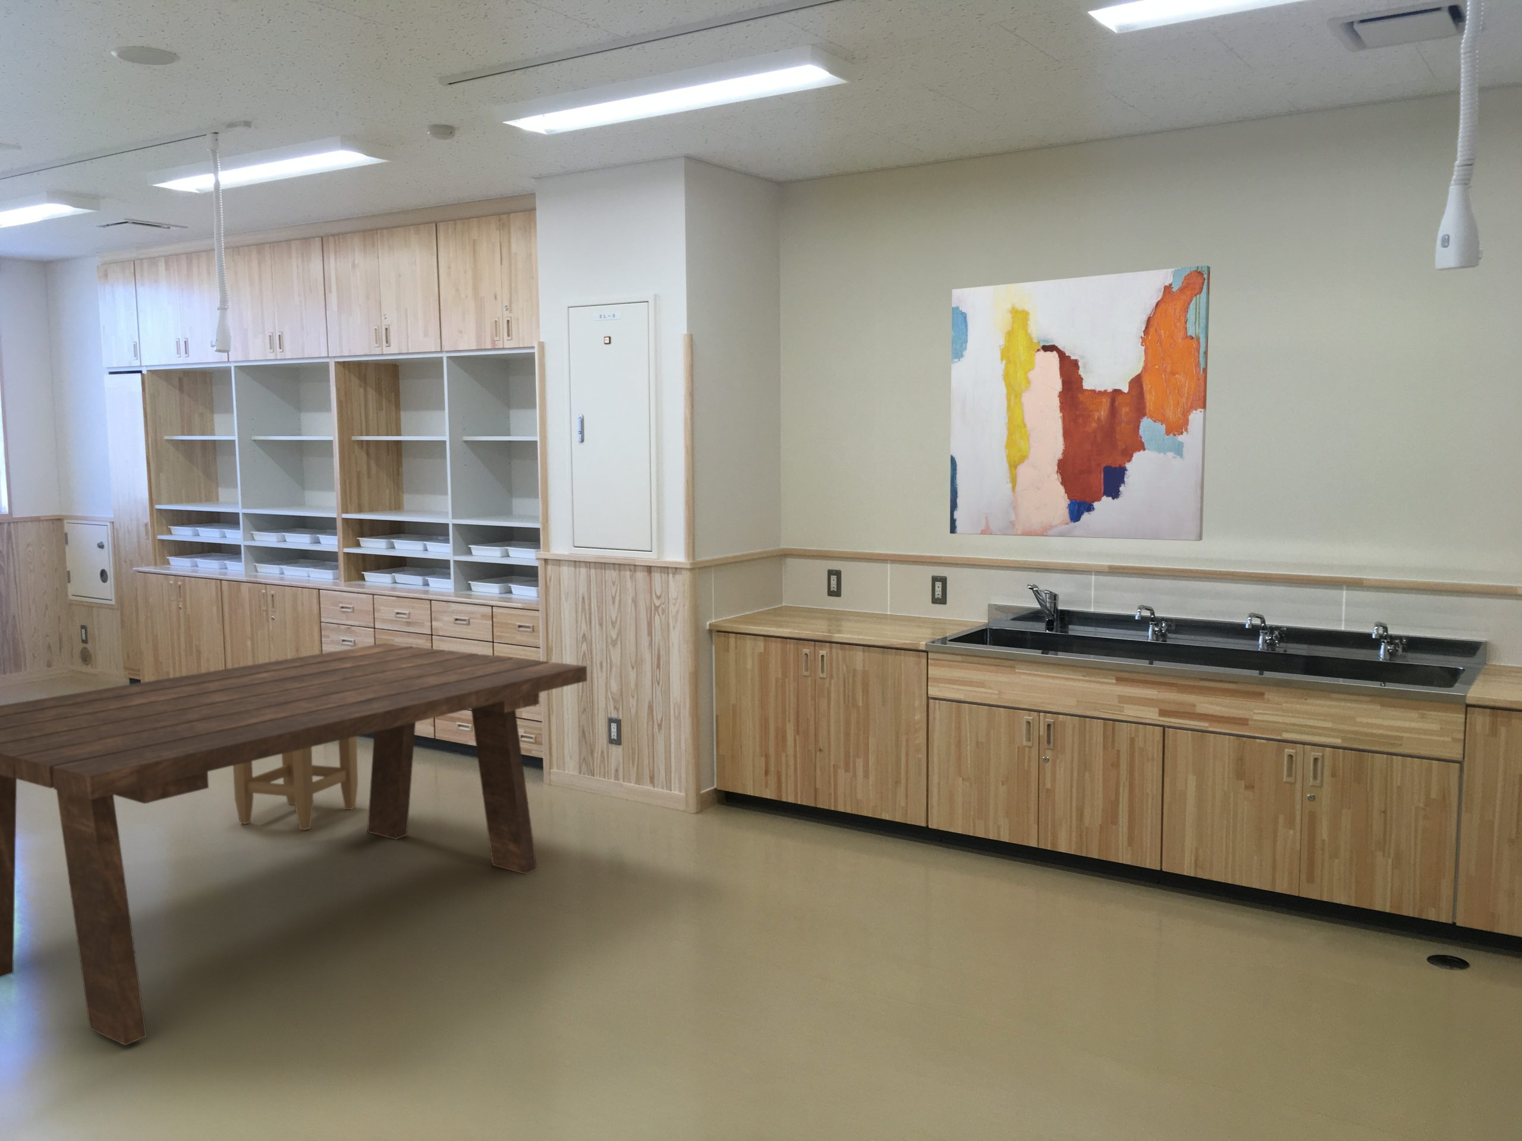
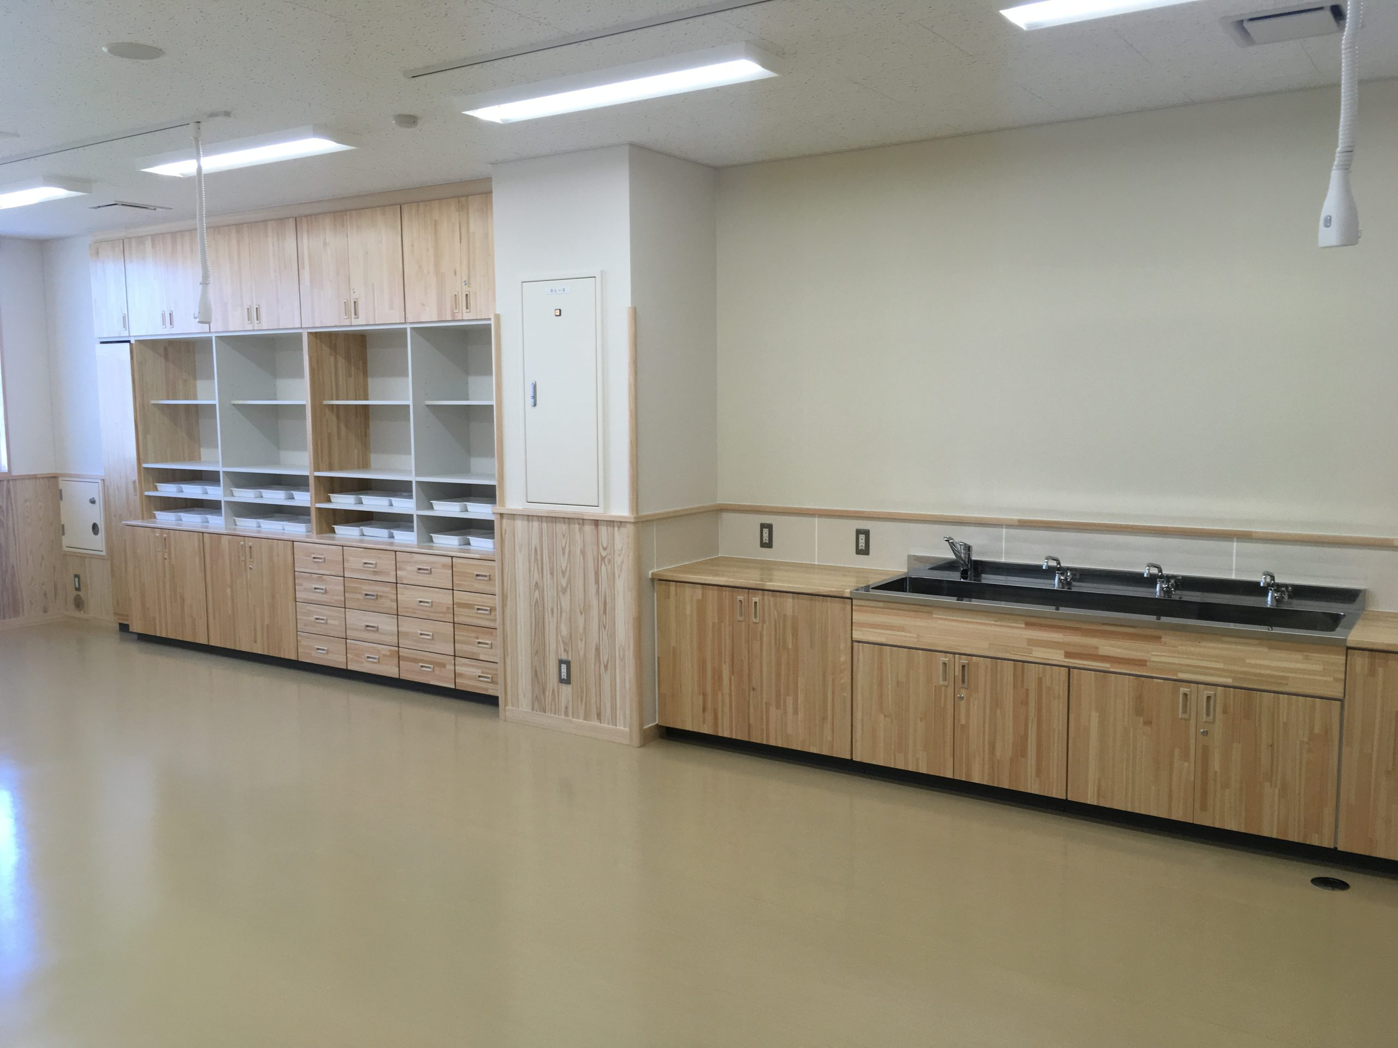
- wall art [949,265,1212,542]
- dining table [0,642,587,1046]
- stool [232,736,358,831]
